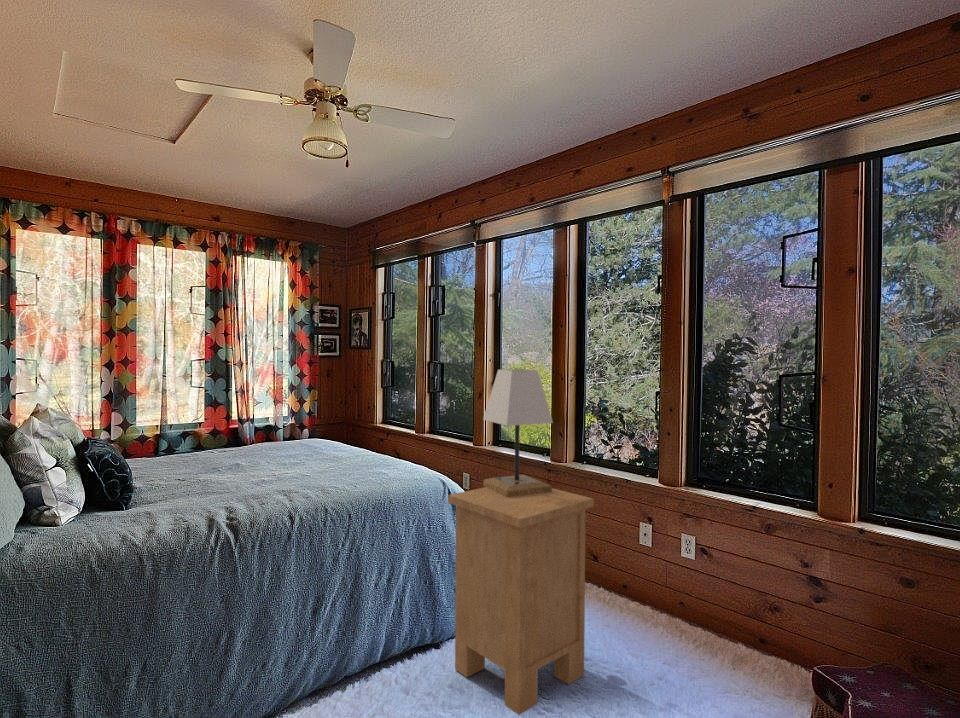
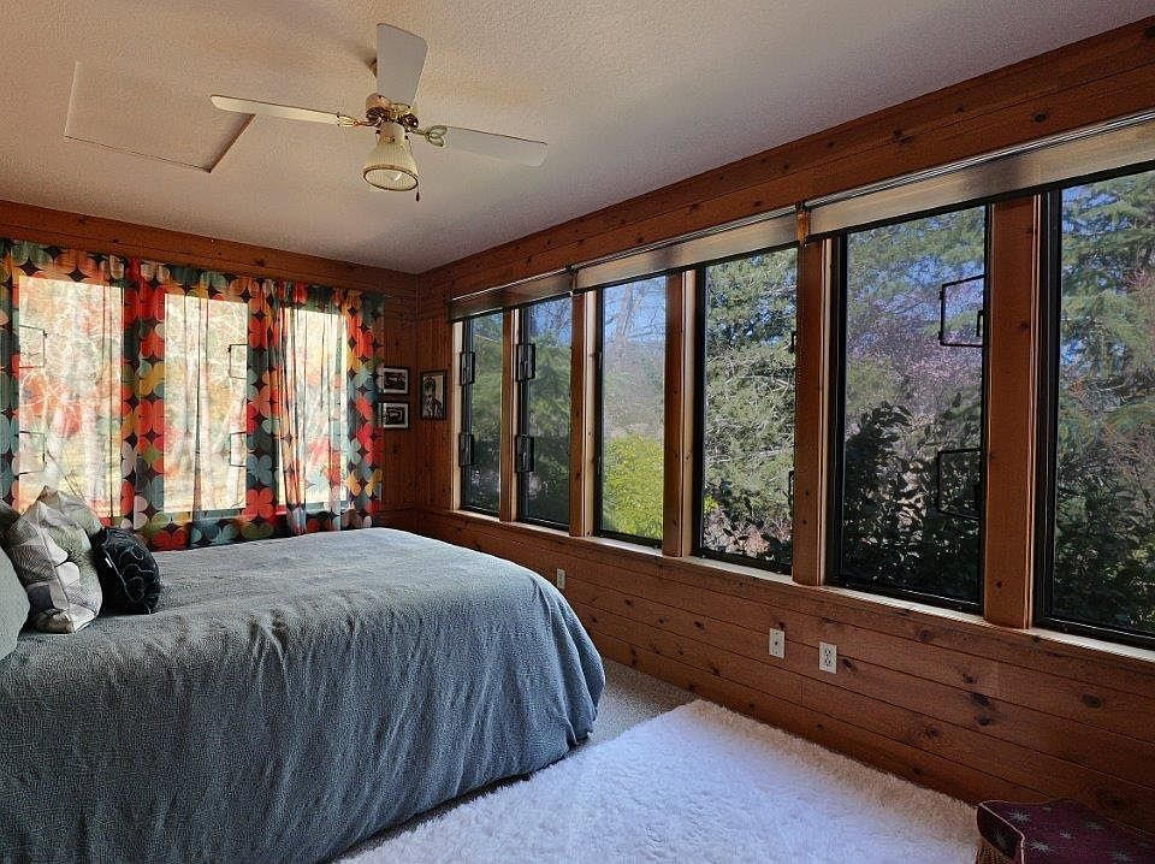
- lamp [482,368,554,497]
- nightstand [447,486,595,716]
